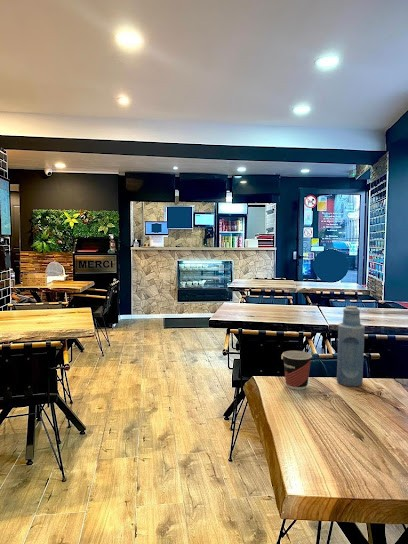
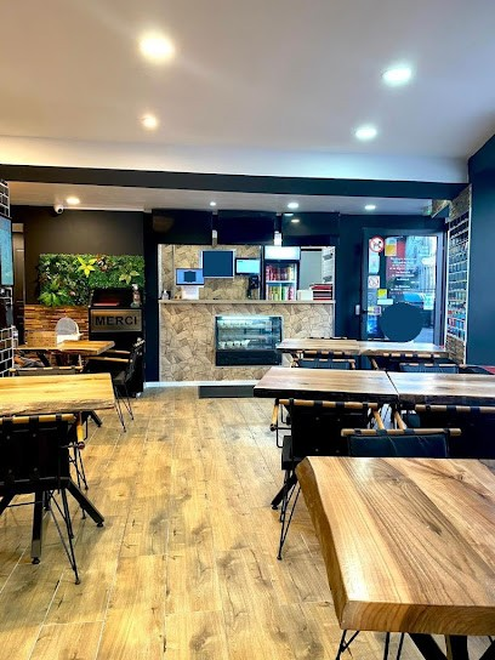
- bottle [336,305,366,388]
- cup [282,350,313,391]
